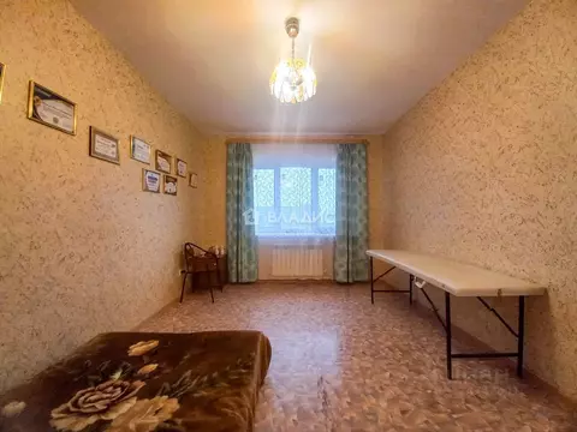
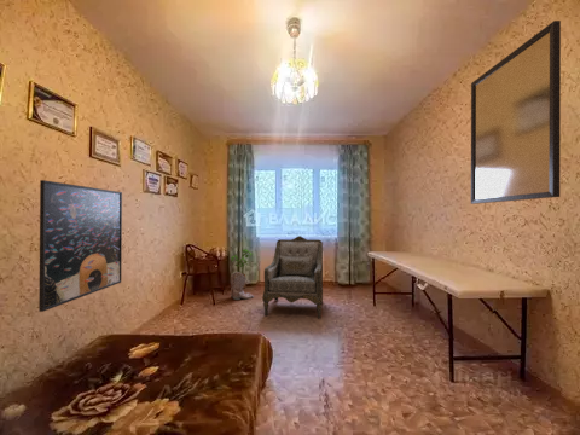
+ house plant [230,248,253,290]
+ armchair [261,234,324,319]
+ home mirror [470,19,562,205]
+ boots [230,271,255,301]
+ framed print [37,179,123,313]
